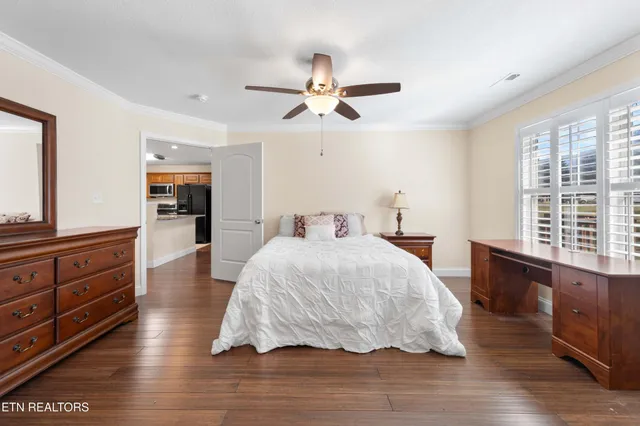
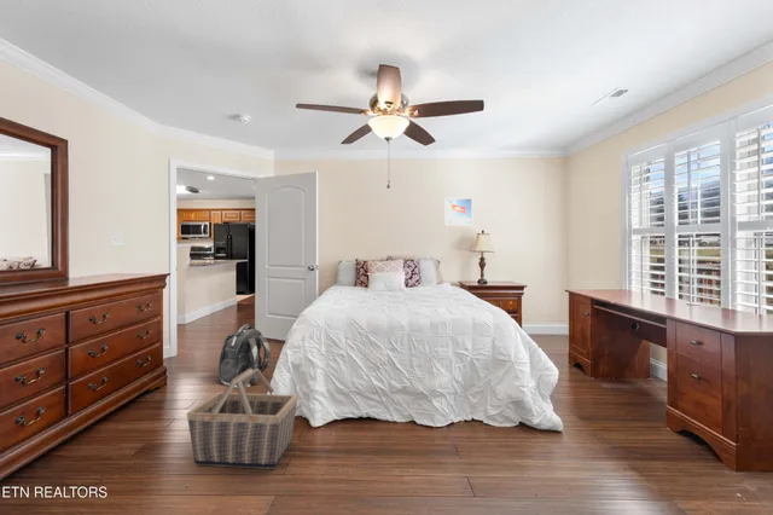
+ backpack [217,323,272,388]
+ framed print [444,197,473,226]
+ basket [186,369,298,470]
